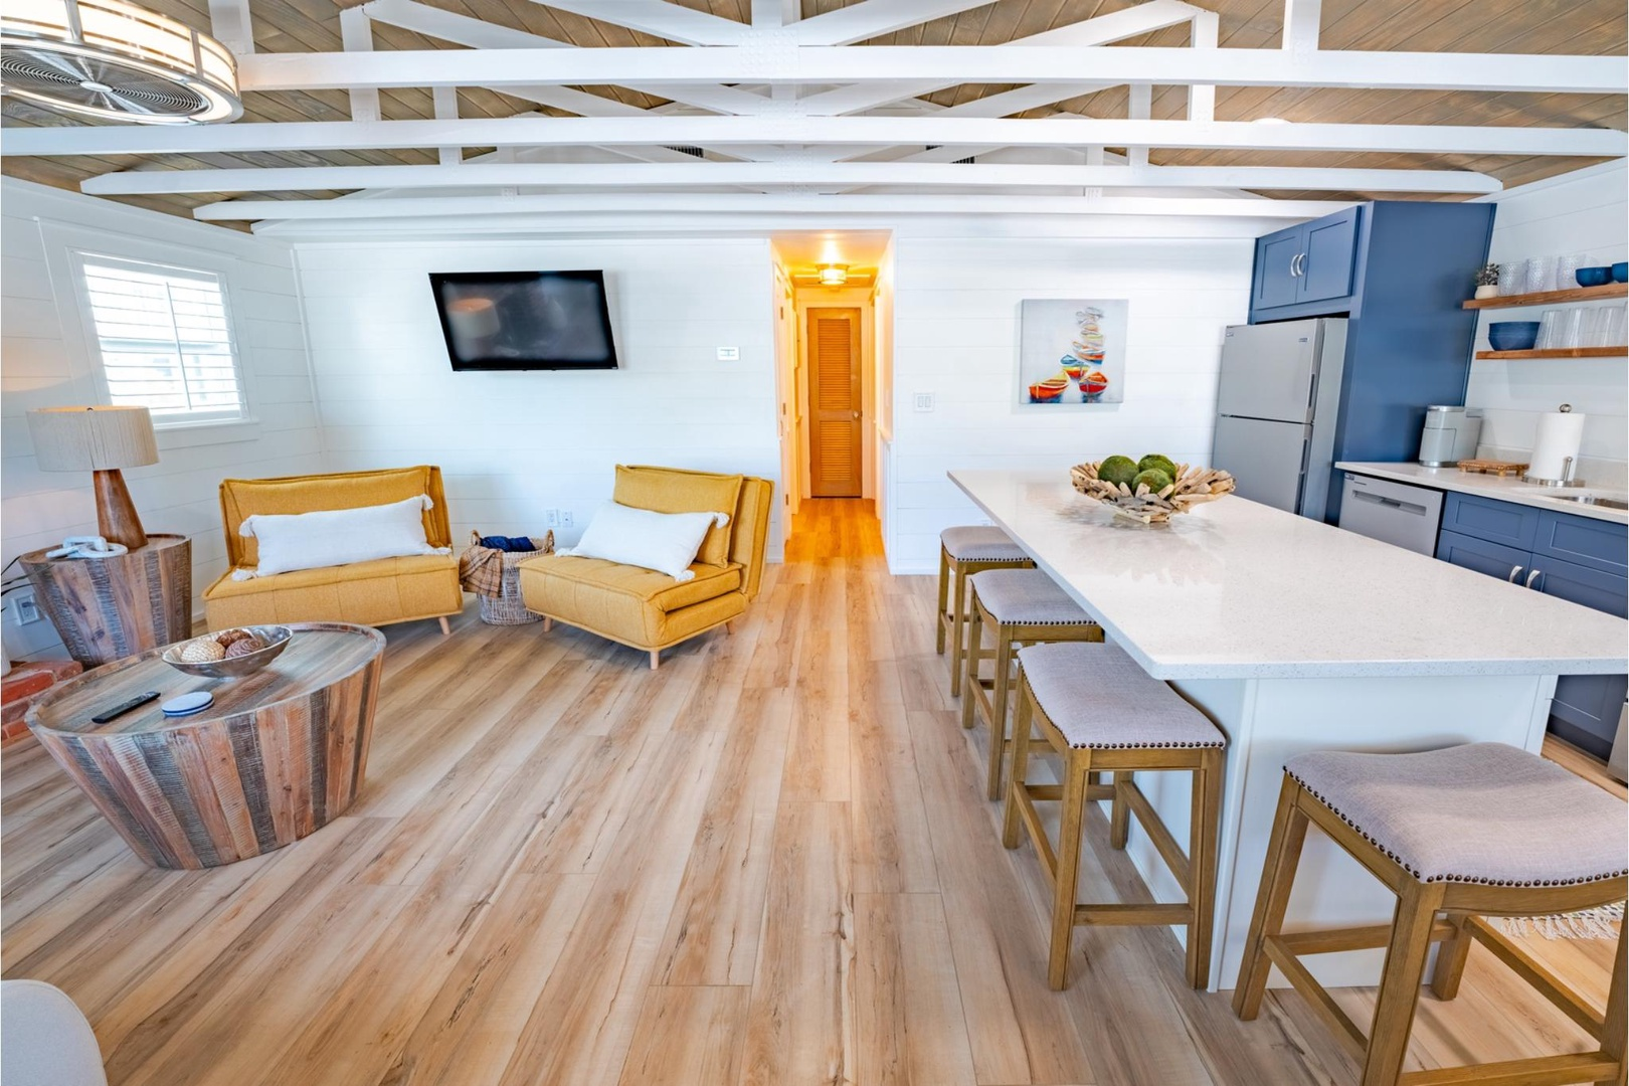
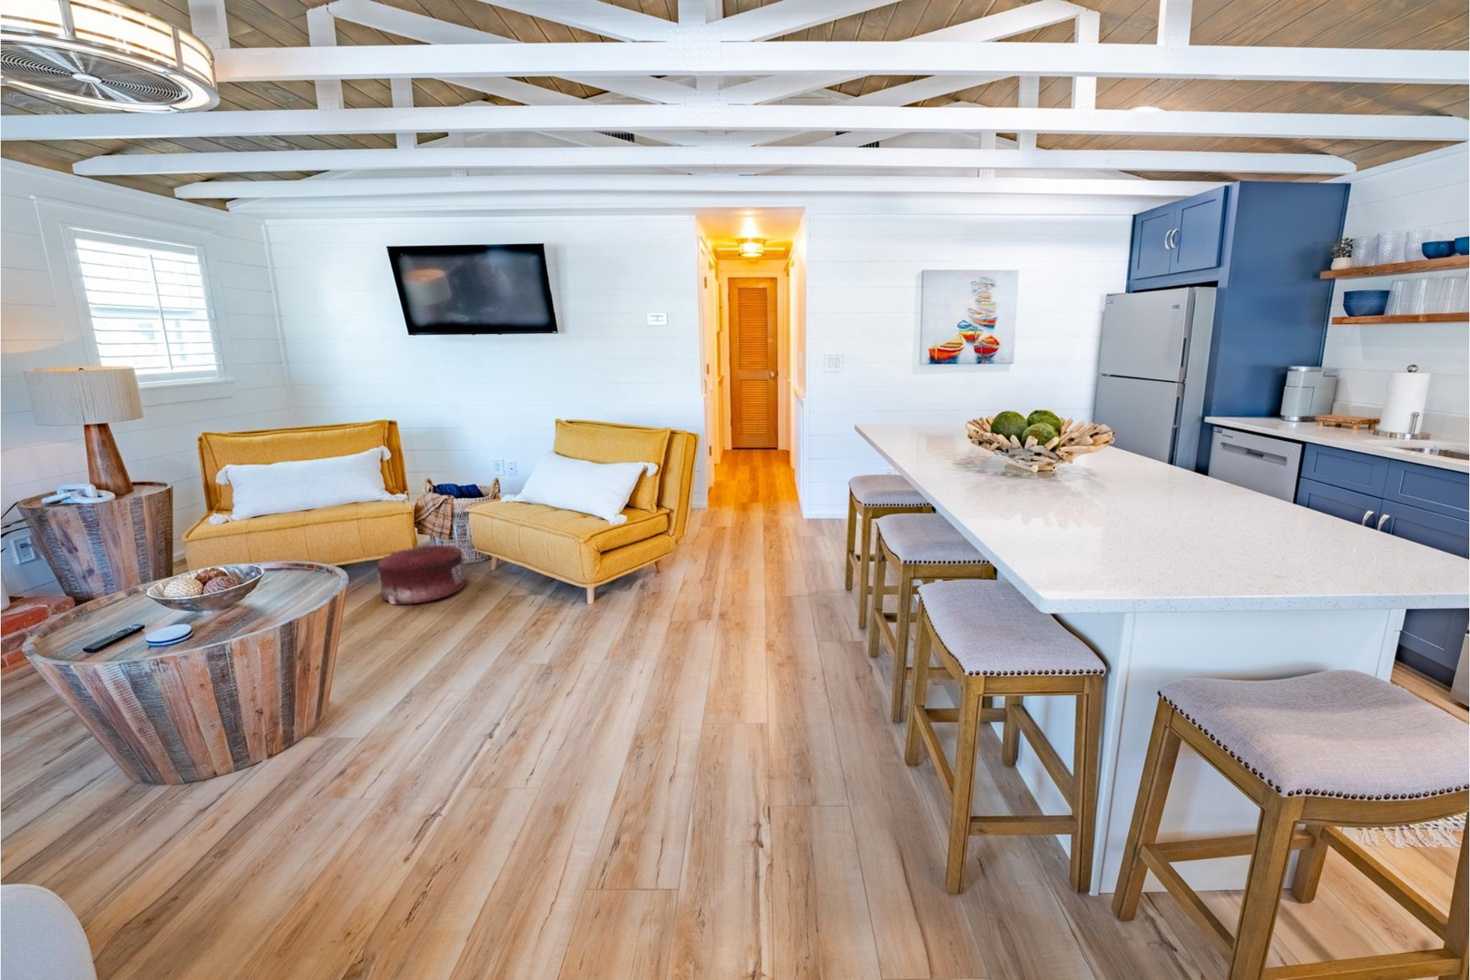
+ pouf [375,544,469,605]
